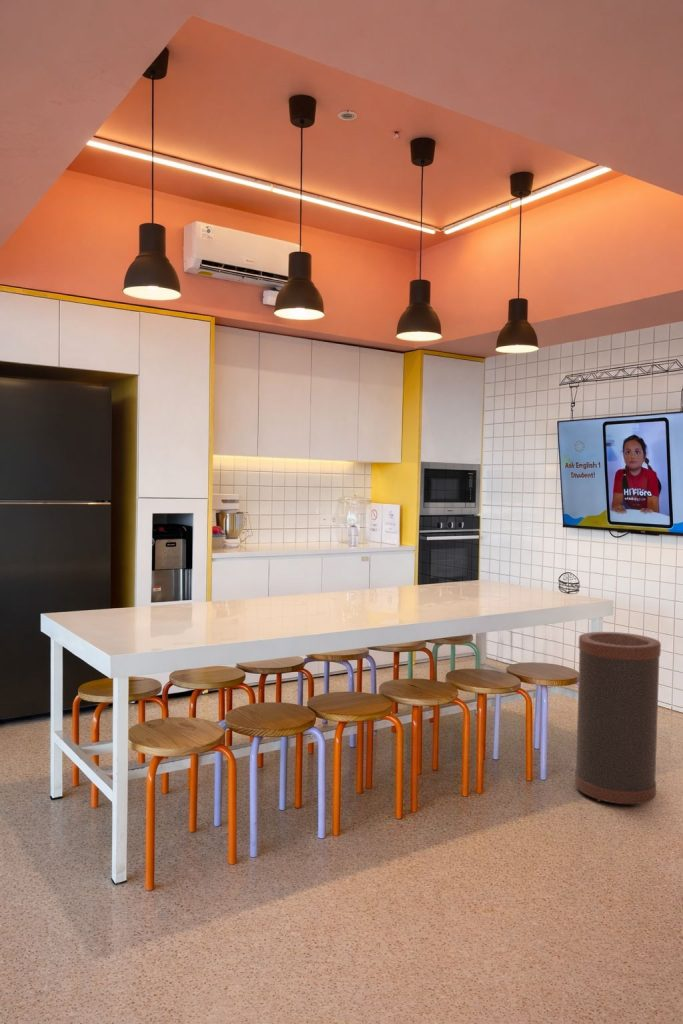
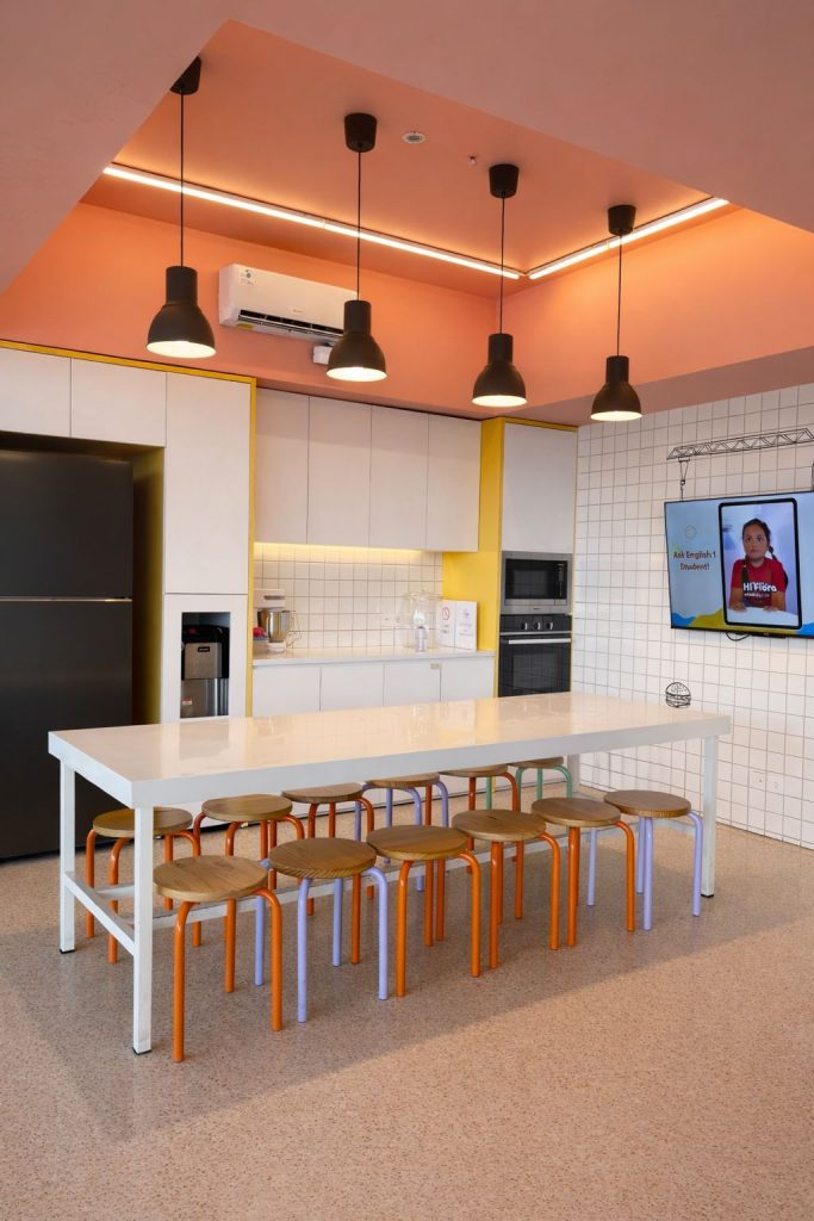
- trash can [574,631,662,805]
